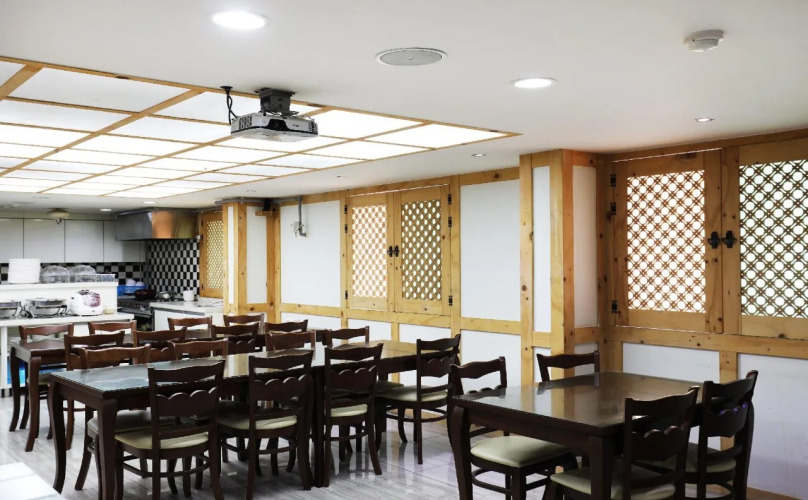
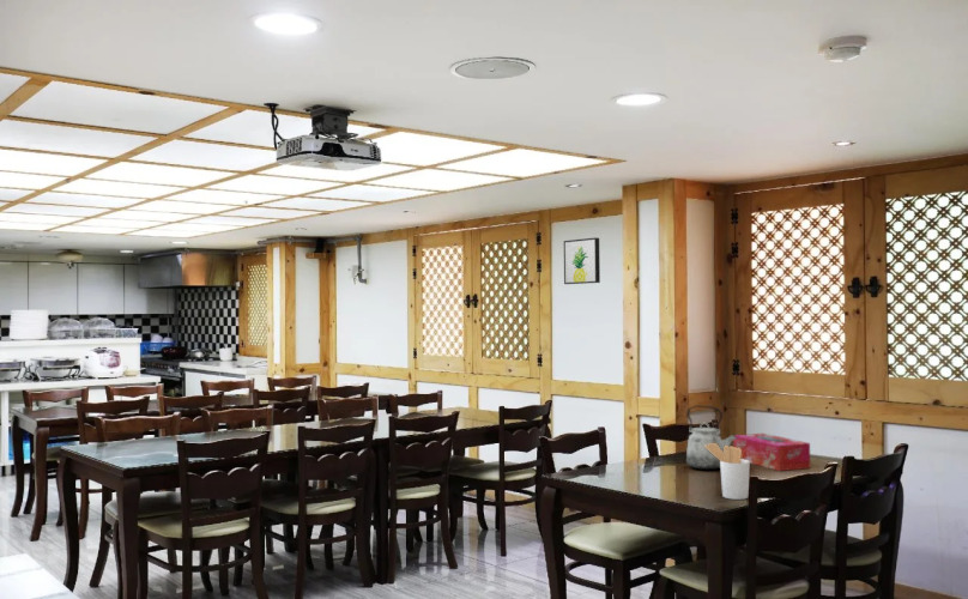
+ utensil holder [704,443,751,501]
+ wall art [563,236,601,285]
+ kettle [685,405,737,471]
+ tissue box [732,432,811,472]
